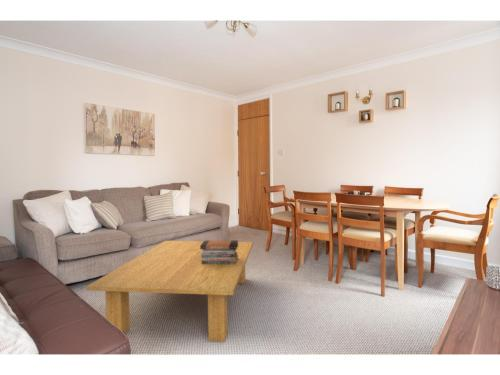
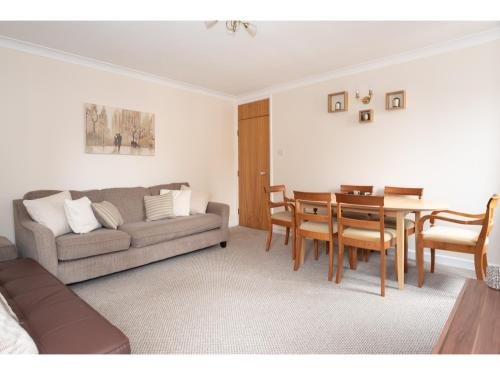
- book stack [200,239,239,264]
- coffee table [85,240,254,343]
